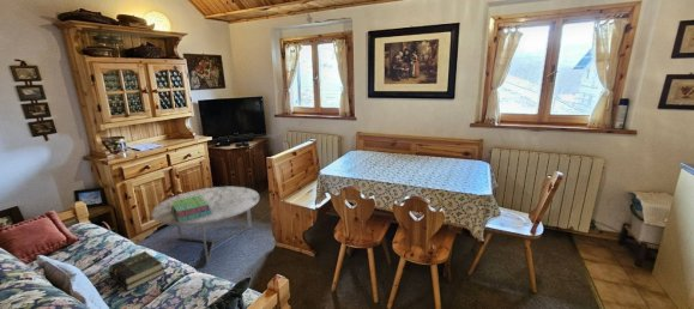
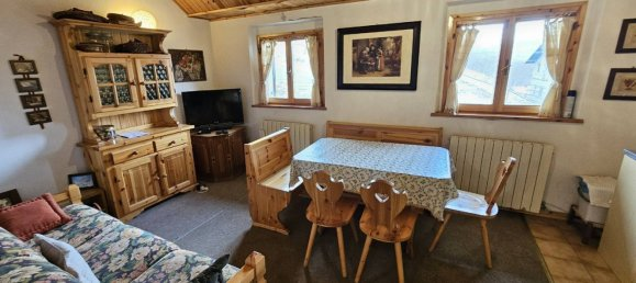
- stack of books [170,195,212,223]
- book [108,250,167,292]
- coffee table [150,186,260,266]
